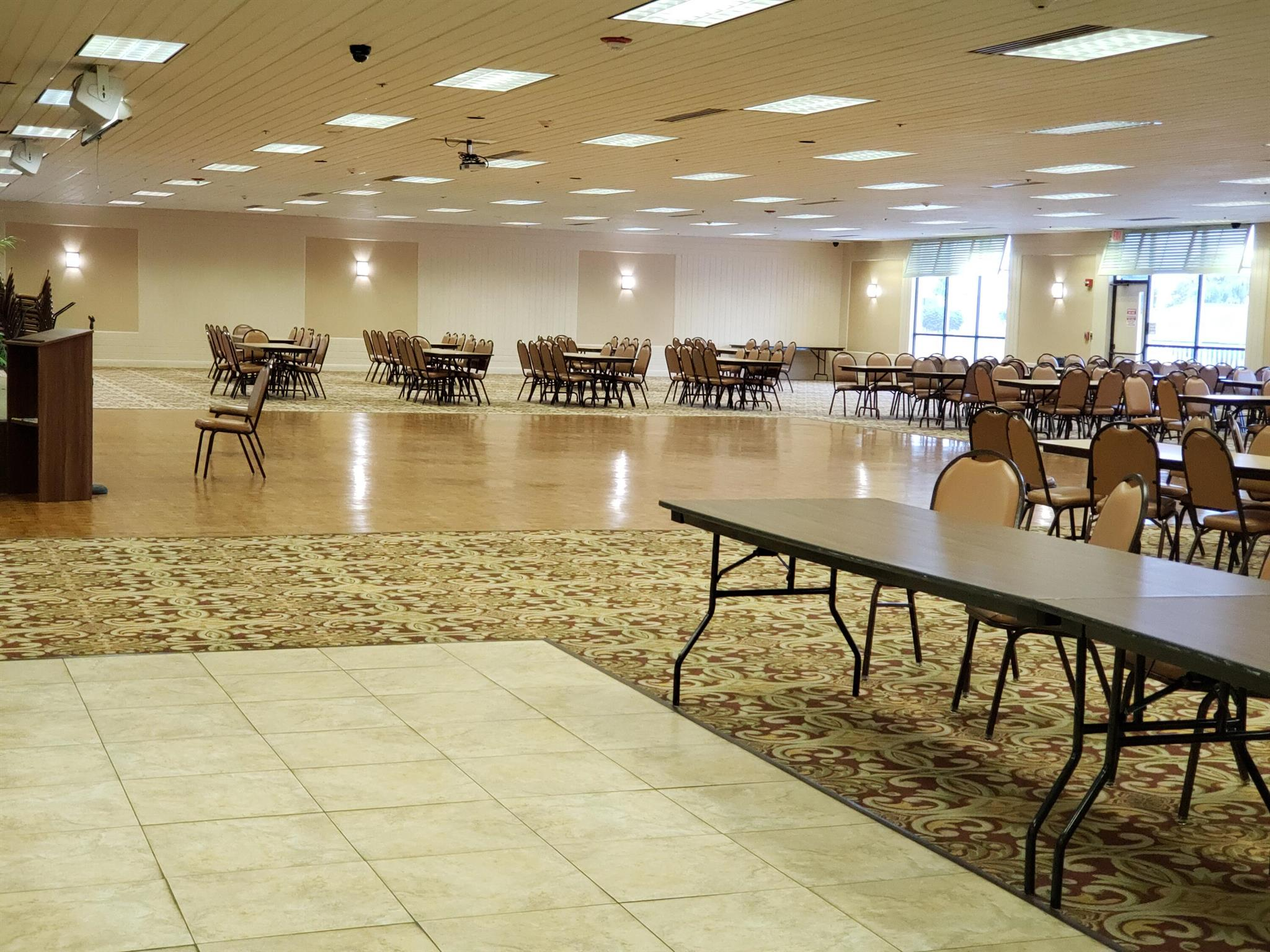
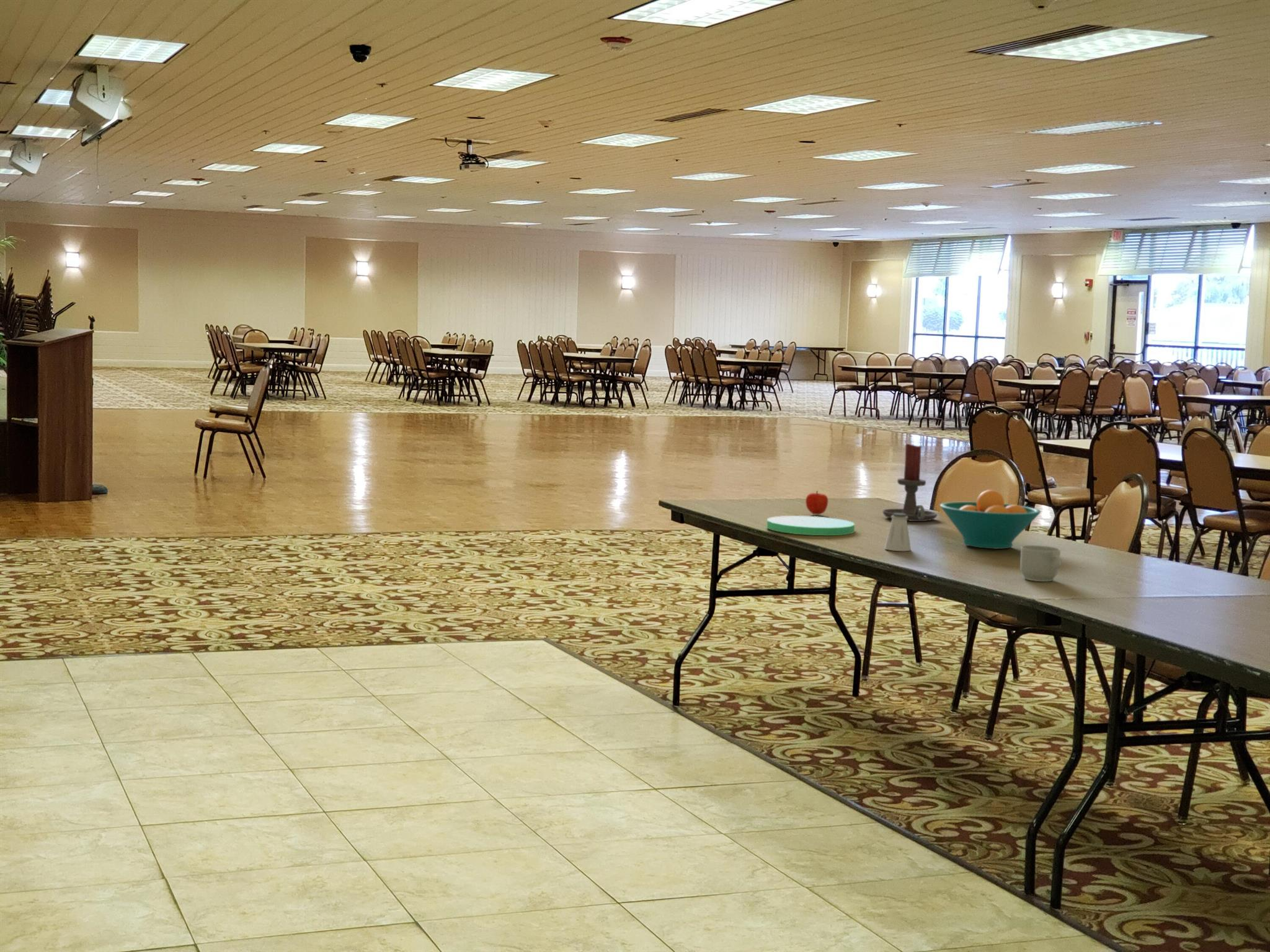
+ fruit bowl [939,489,1041,549]
+ plate [766,515,855,536]
+ fruit [805,490,829,515]
+ saltshaker [884,513,912,552]
+ mug [1019,545,1062,582]
+ candle holder [882,443,938,522]
